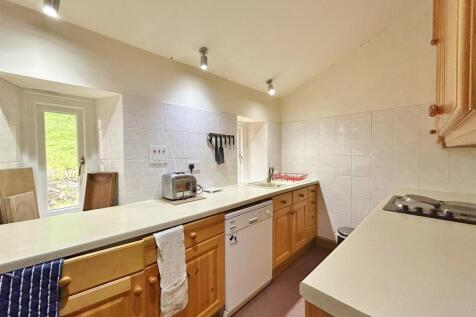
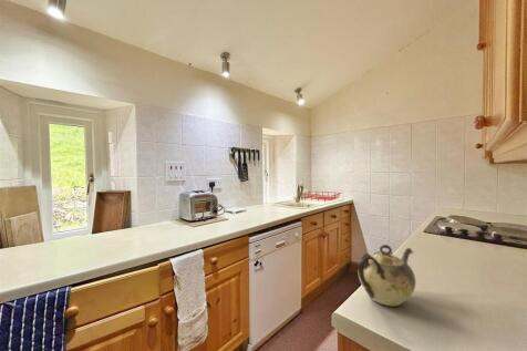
+ teapot [356,244,417,307]
